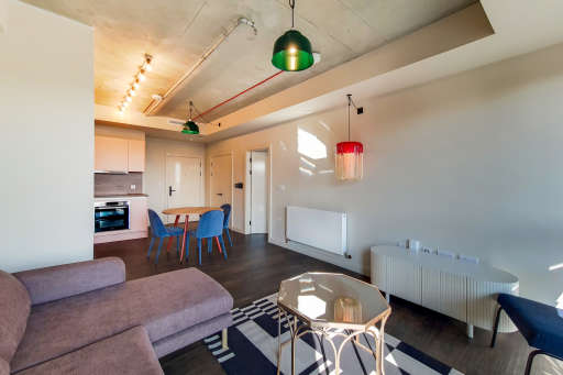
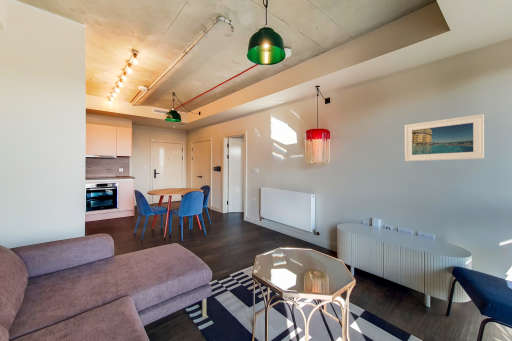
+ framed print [404,113,485,162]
